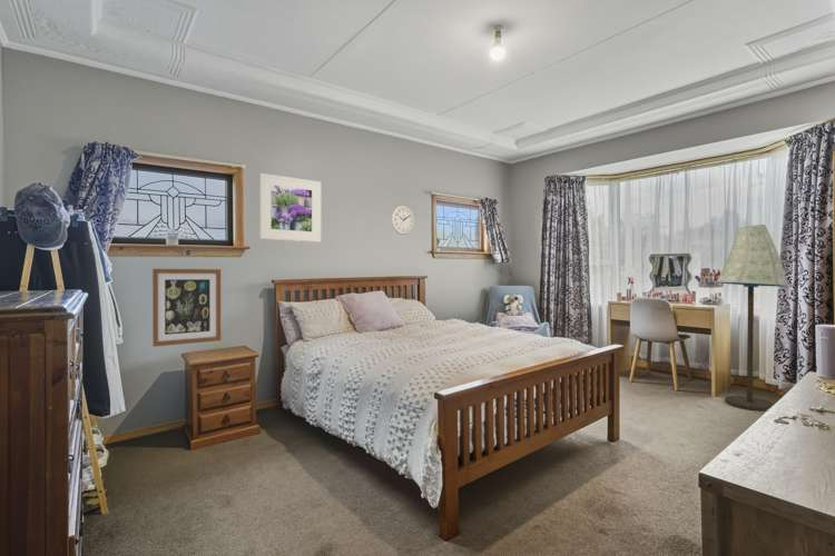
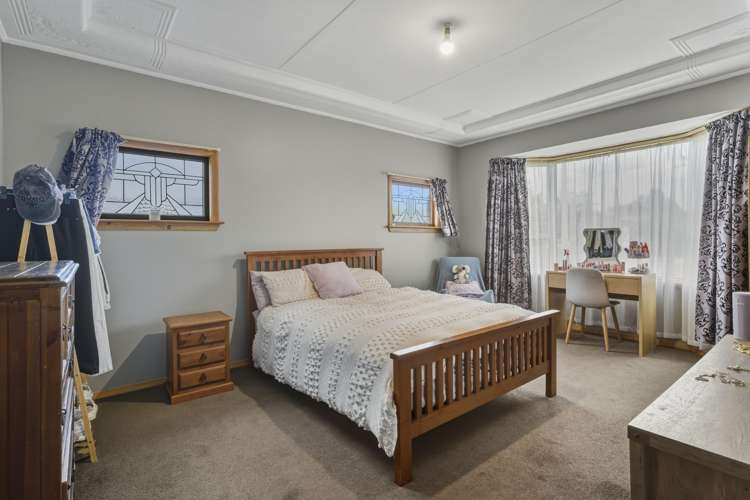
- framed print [259,172,322,242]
- wall clock [390,205,415,236]
- floor lamp [716,224,789,411]
- wall art [151,268,222,348]
